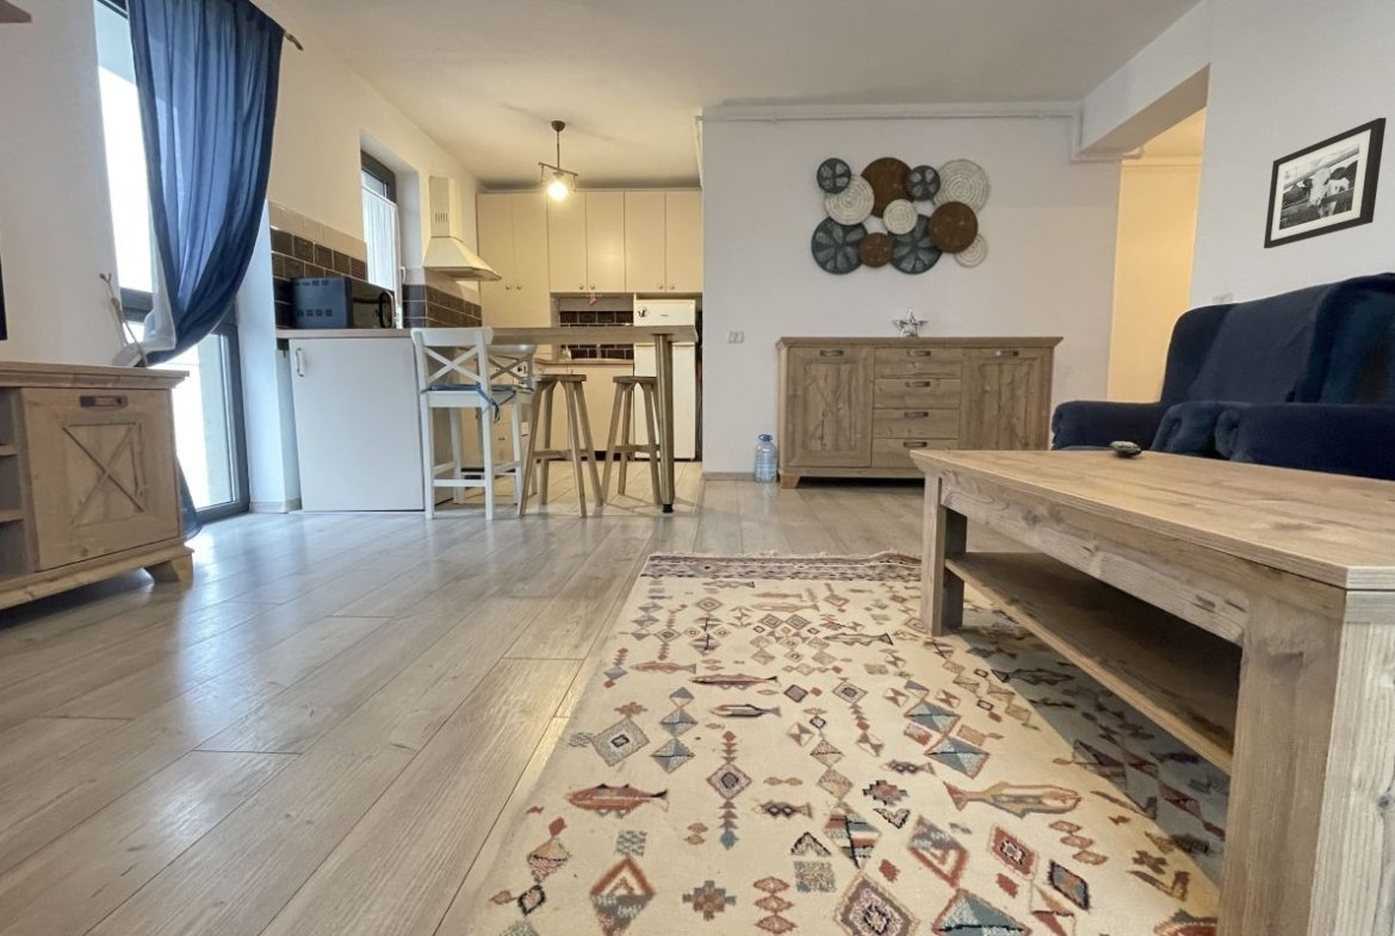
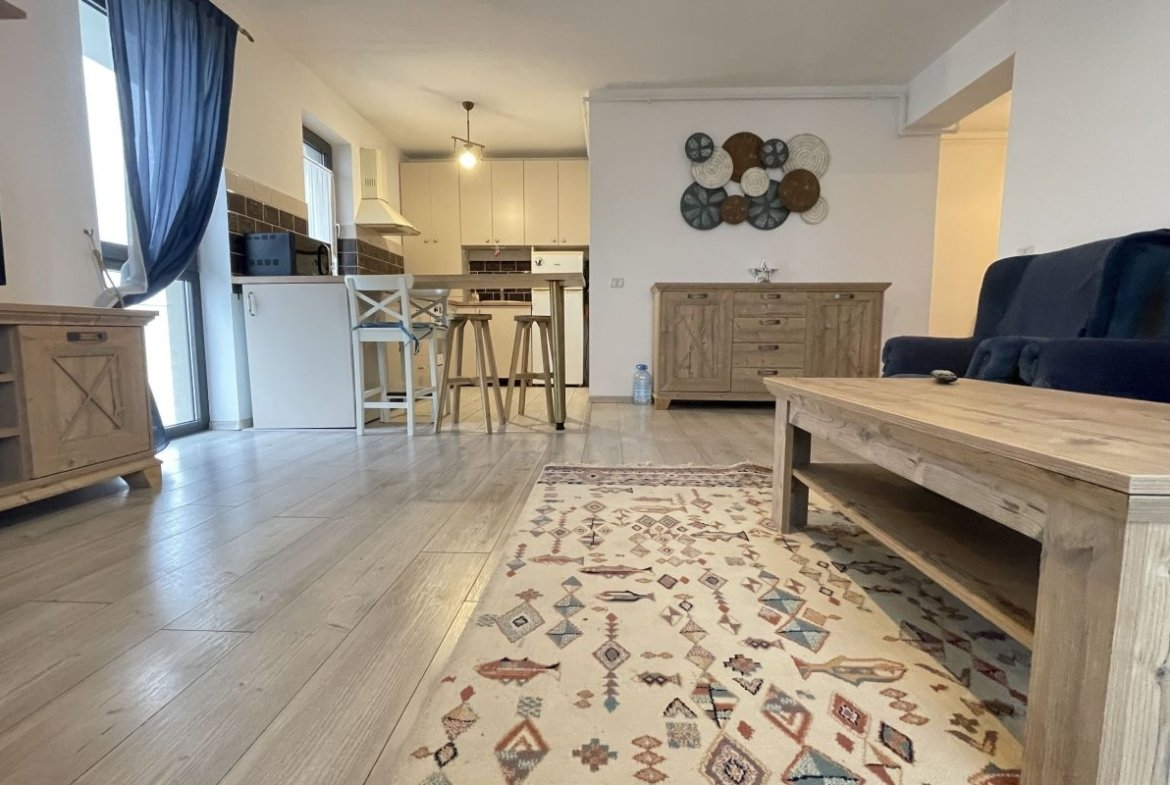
- picture frame [1263,117,1388,249]
